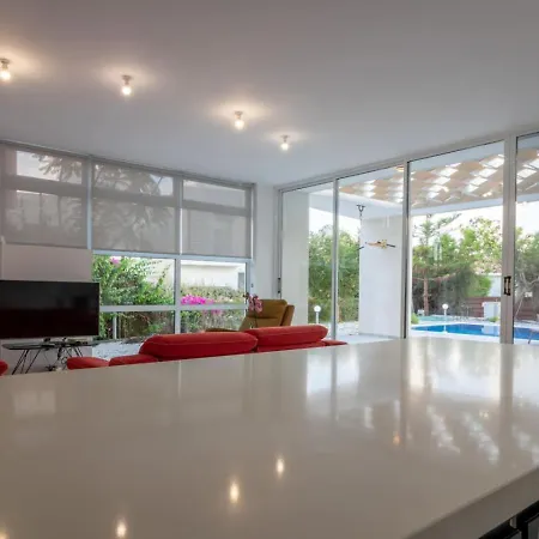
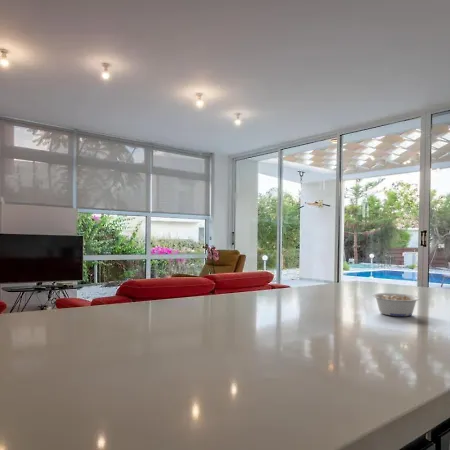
+ legume [372,292,421,317]
